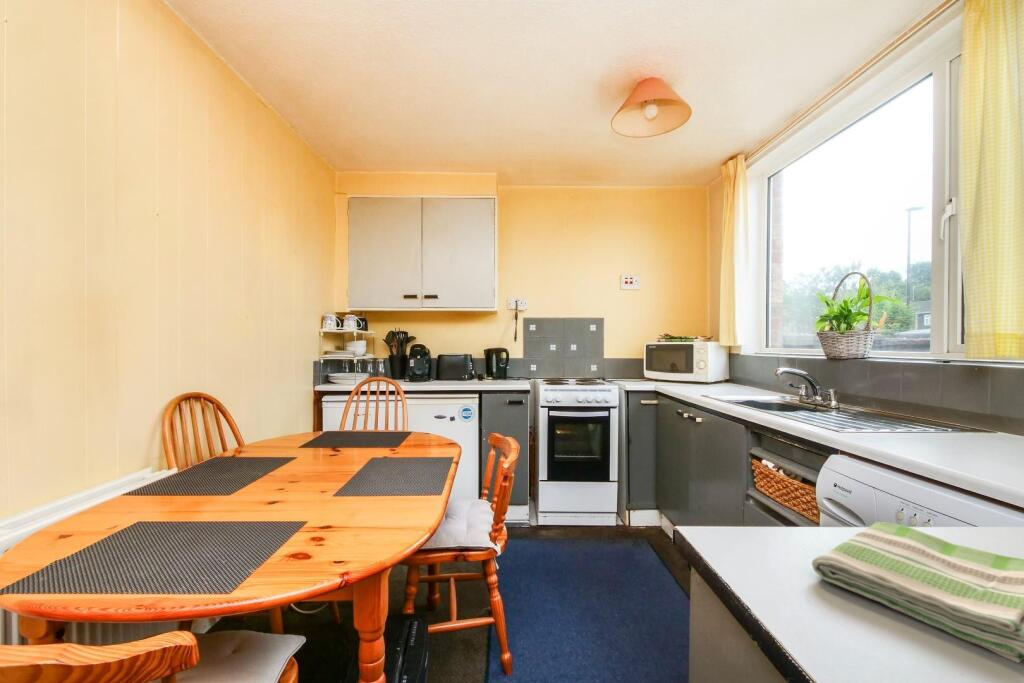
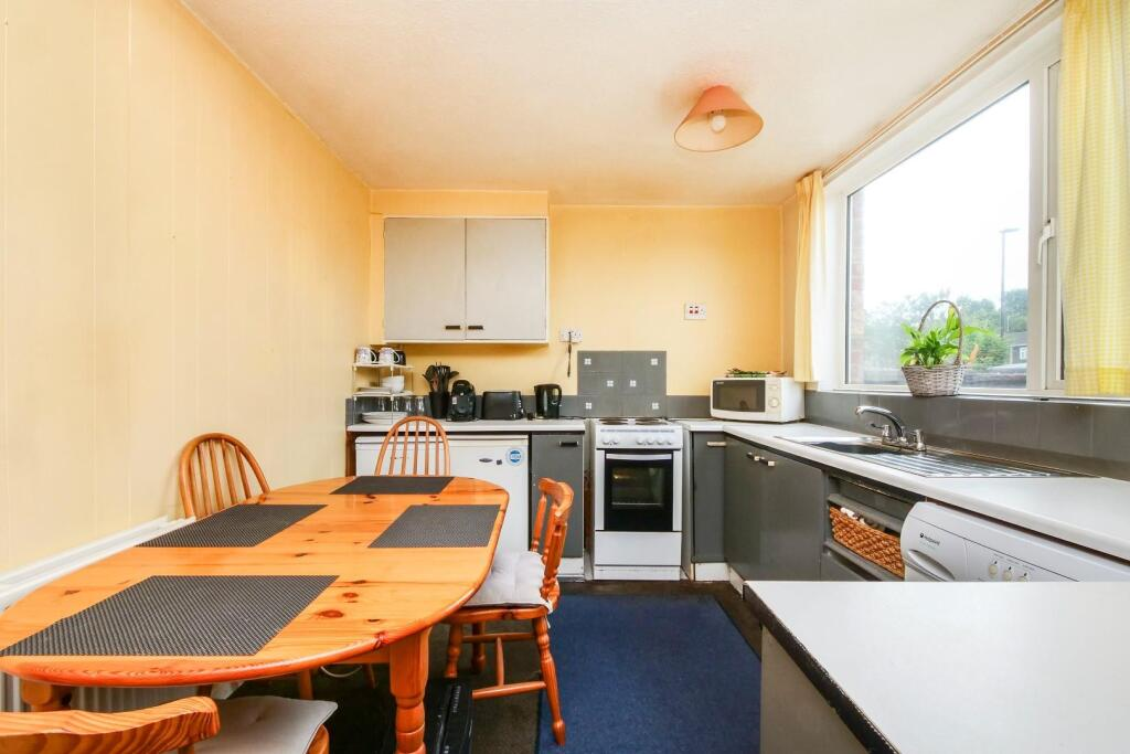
- dish towel [811,521,1024,664]
